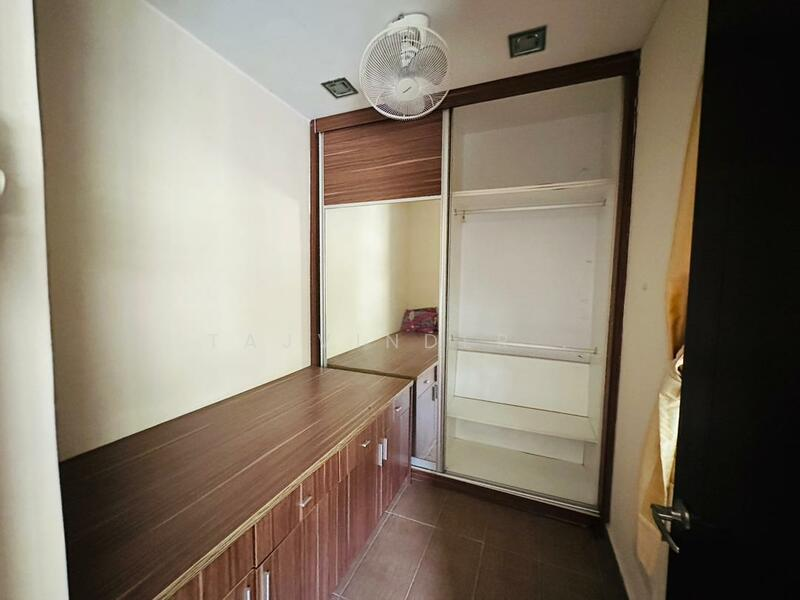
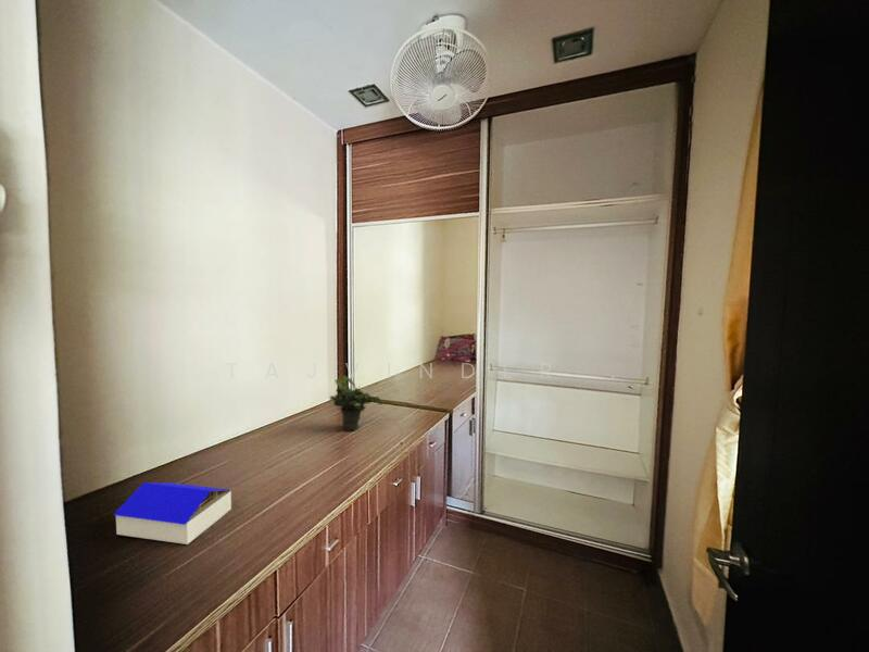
+ architectural model [113,481,232,546]
+ potted plant [328,375,386,432]
